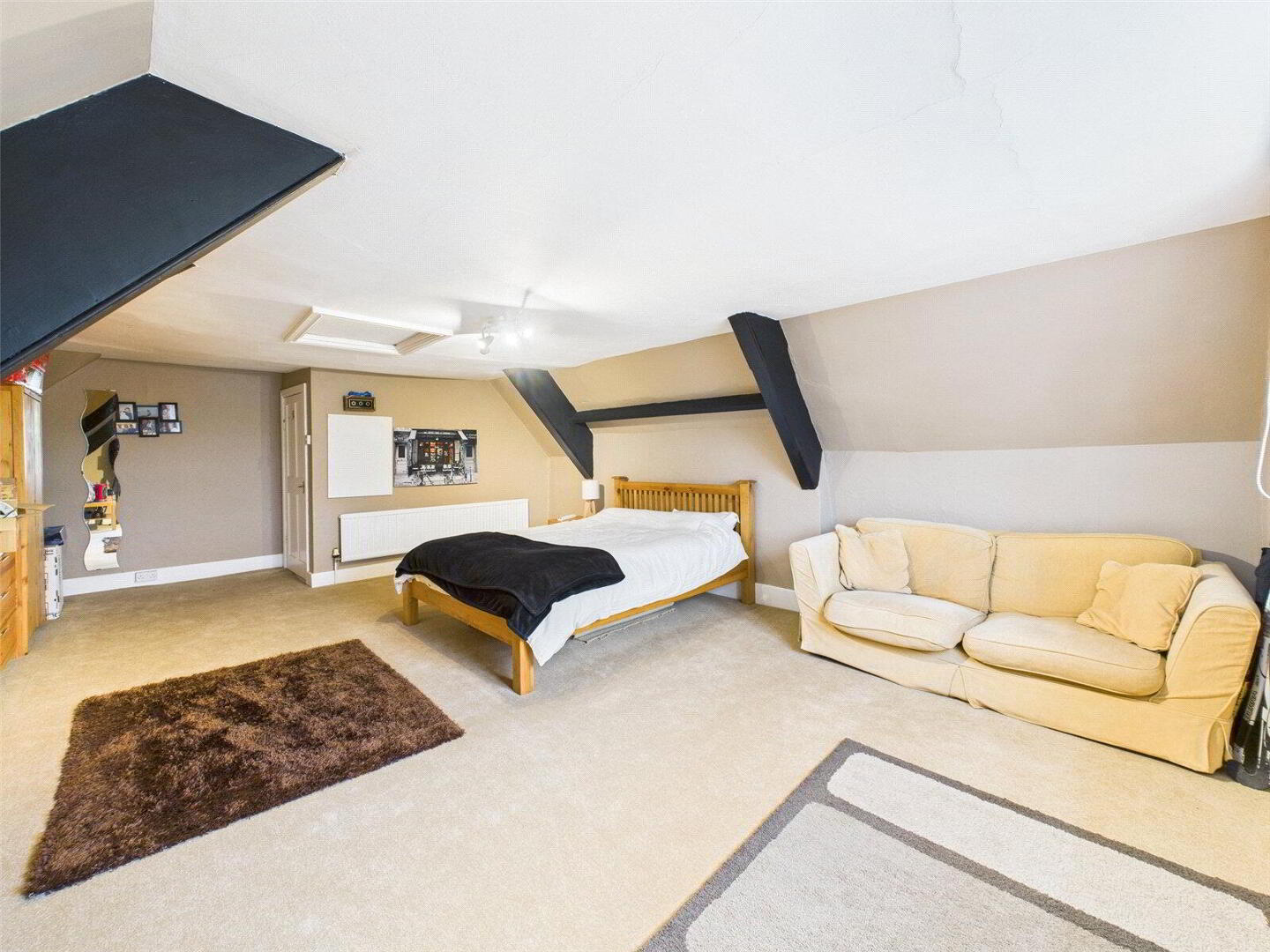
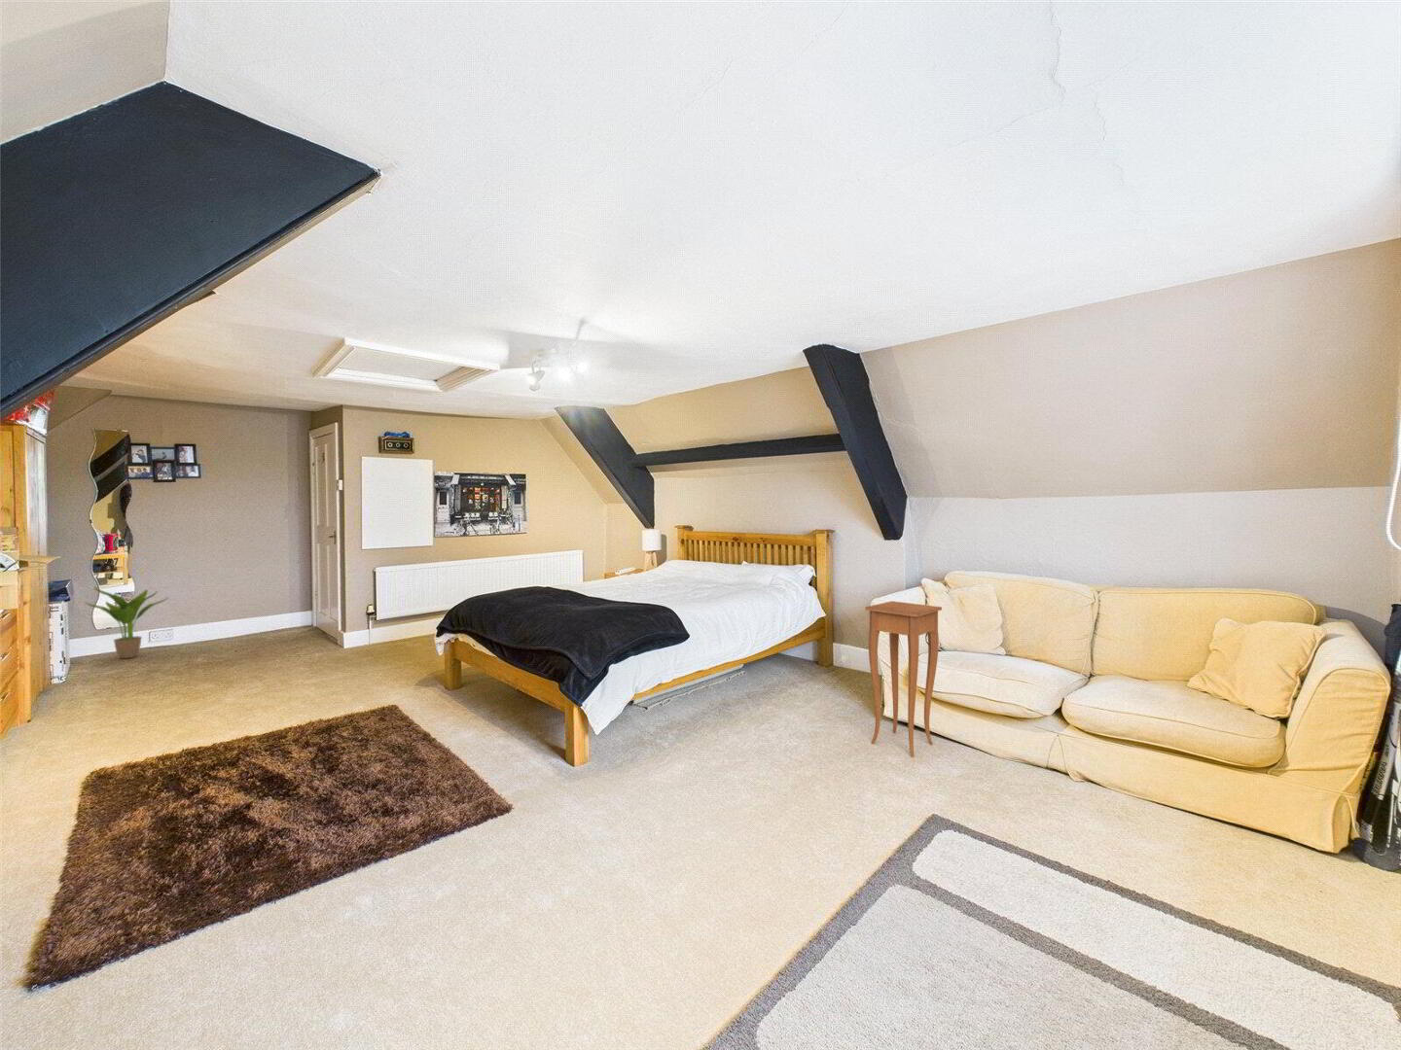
+ side table [864,600,943,758]
+ potted plant [84,586,169,660]
